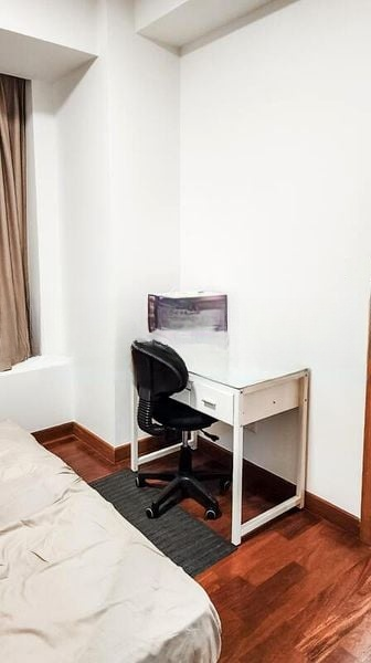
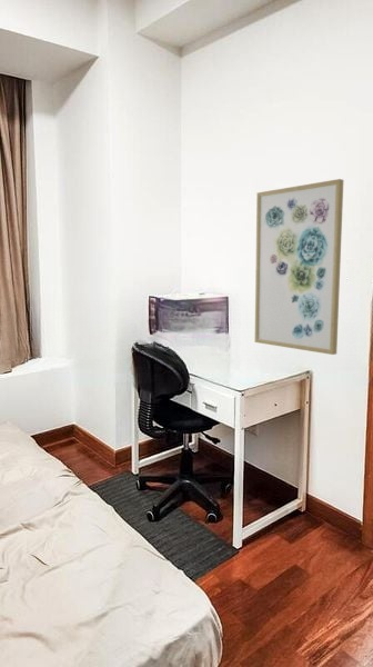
+ wall art [254,178,344,356]
